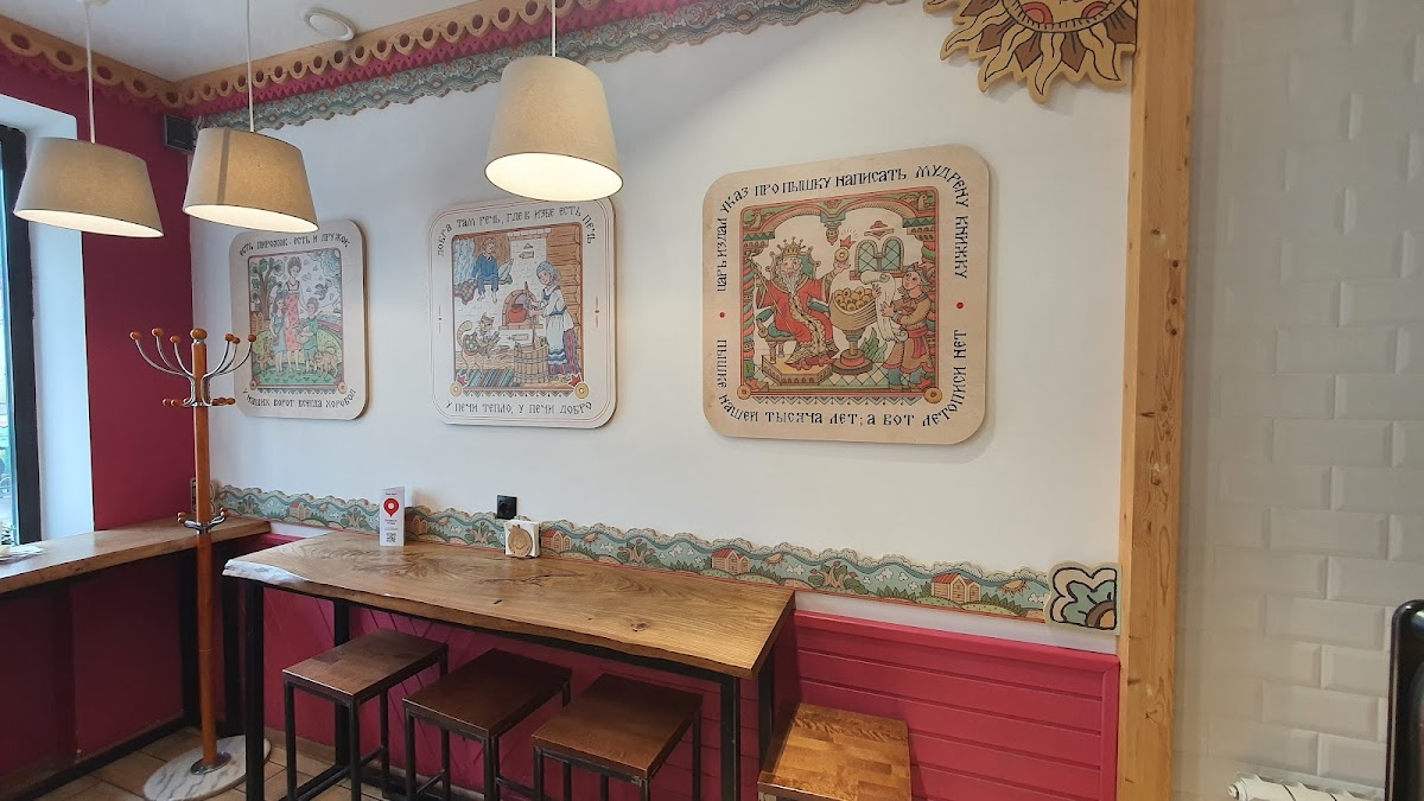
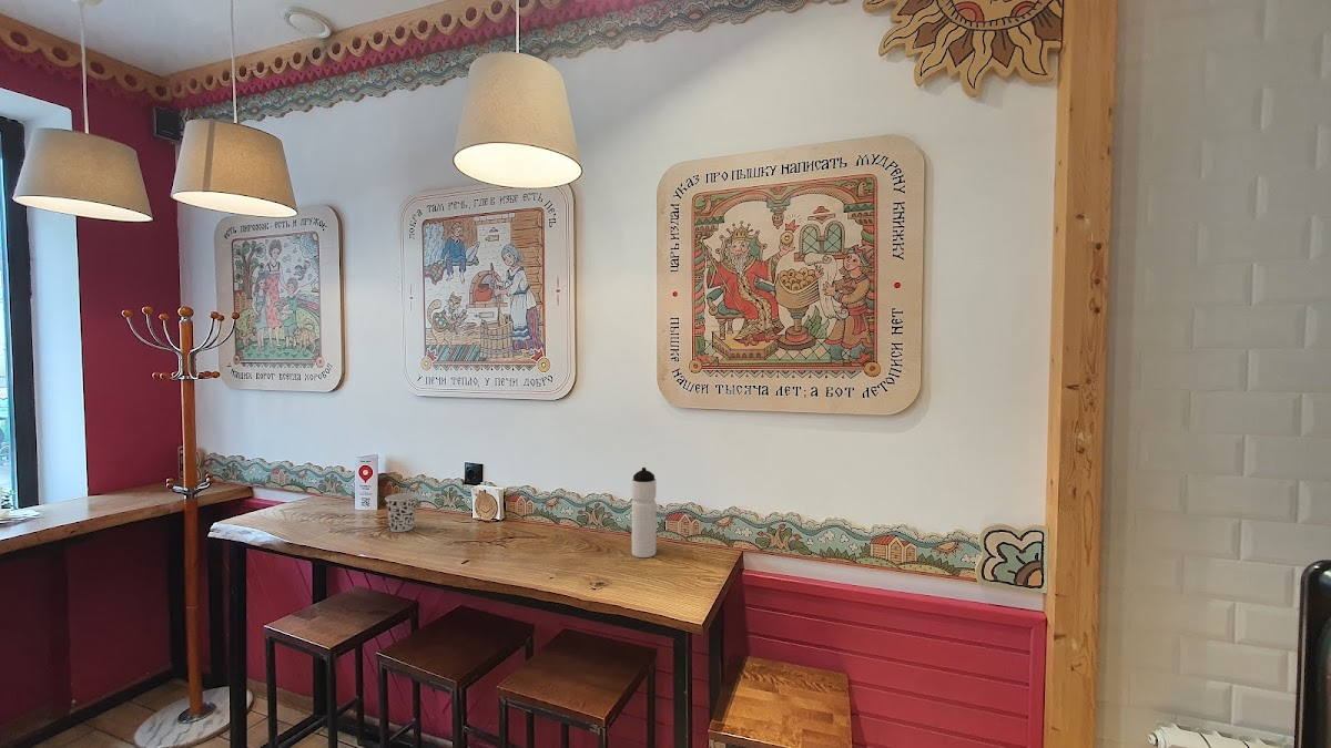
+ cup [384,492,419,533]
+ water bottle [631,467,657,559]
